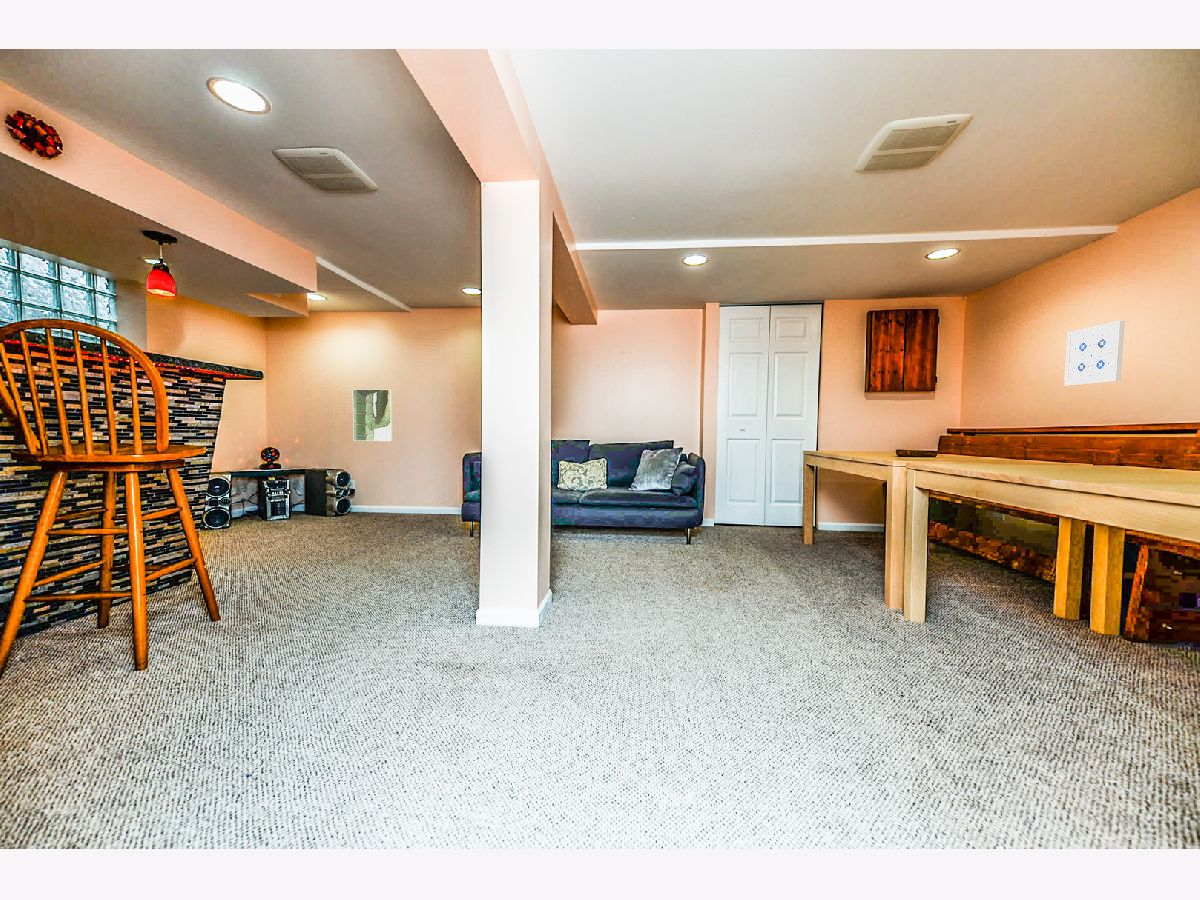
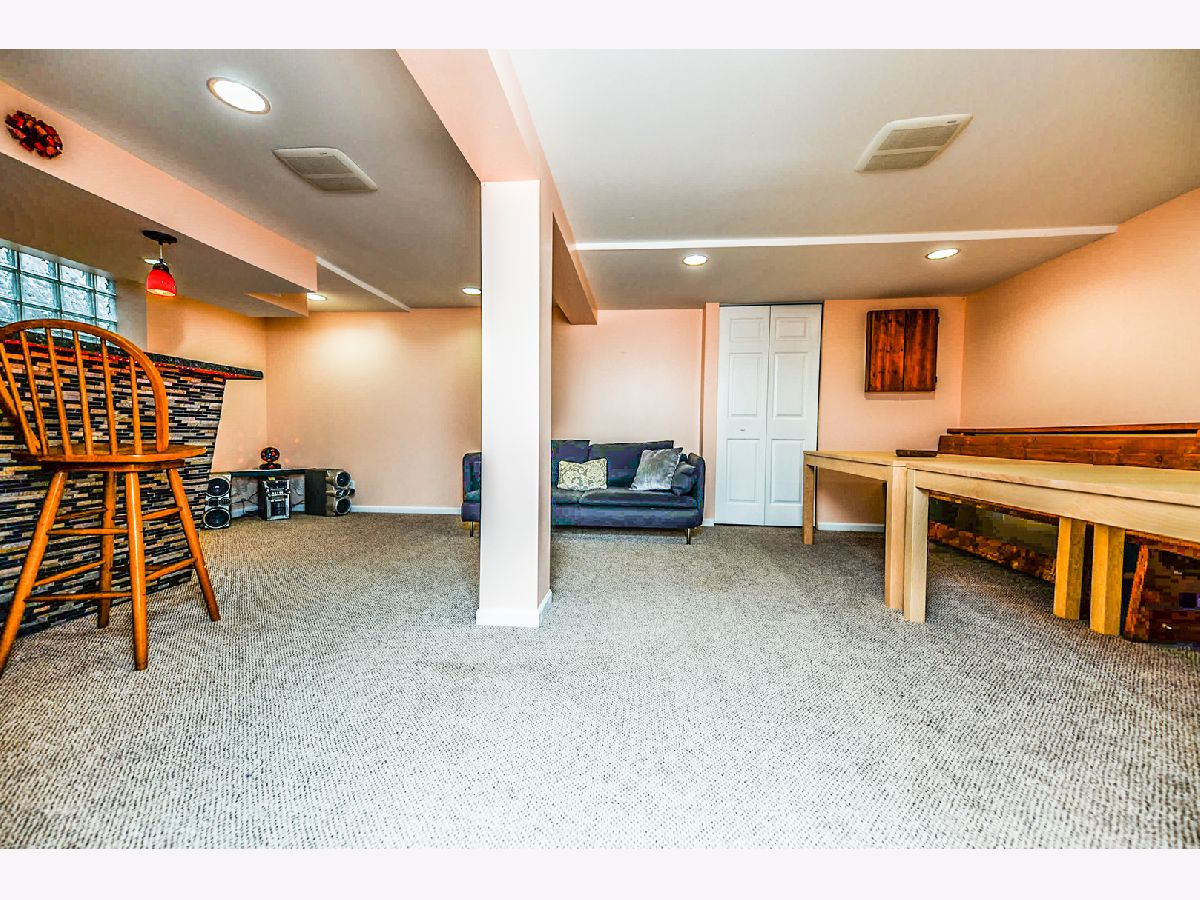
- wall art [1063,320,1126,386]
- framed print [352,388,394,442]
